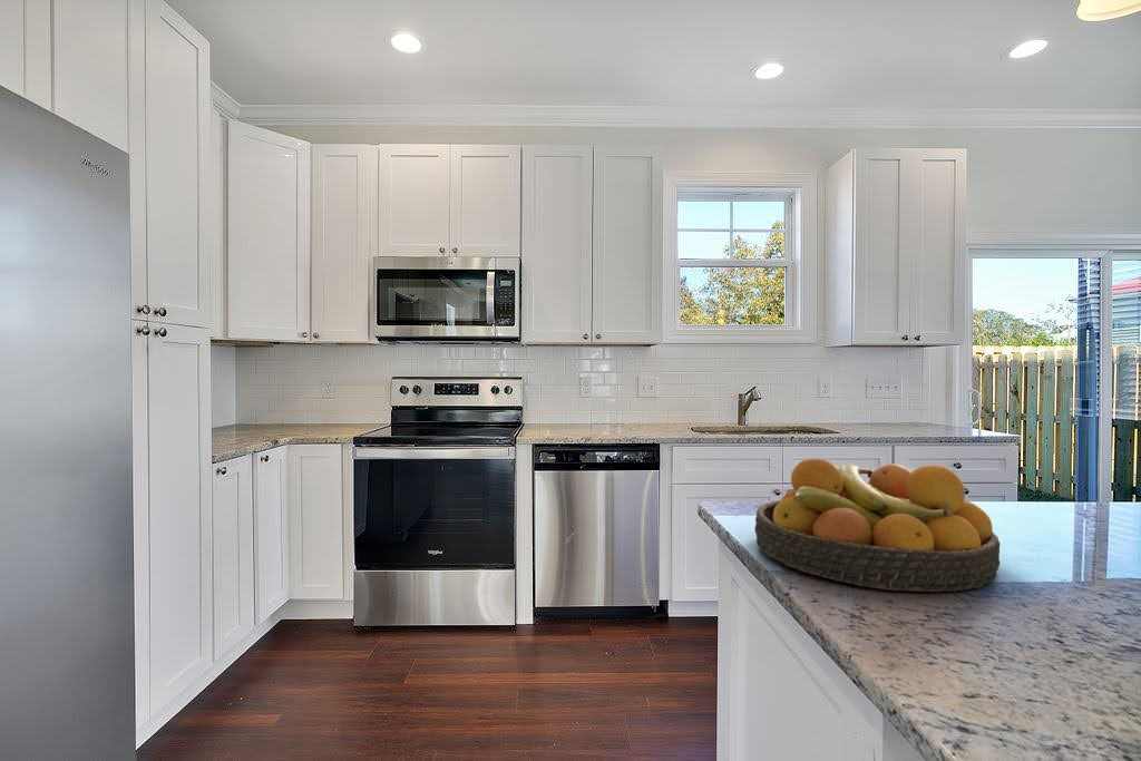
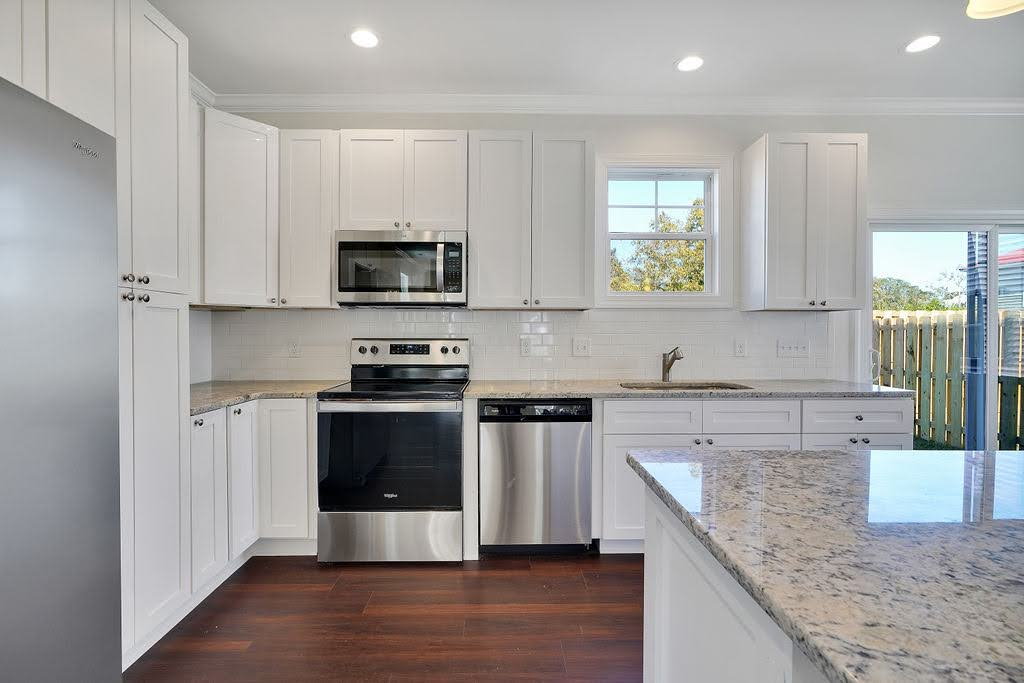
- fruit bowl [753,458,1001,593]
